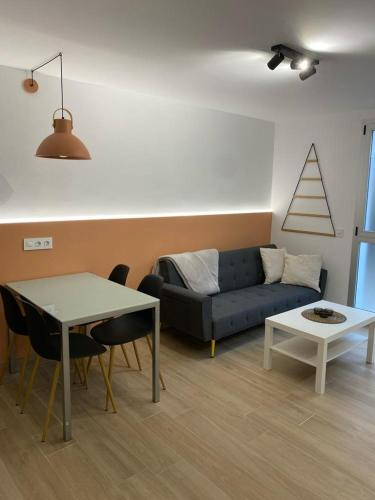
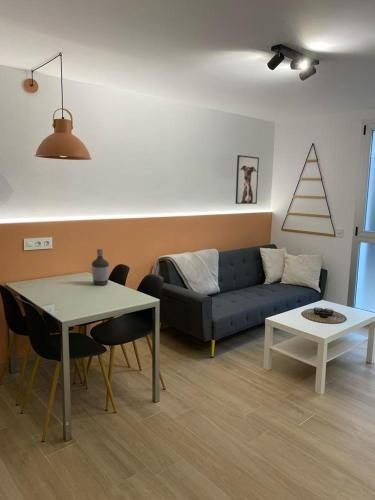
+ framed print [235,154,260,205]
+ bottle [91,248,110,286]
